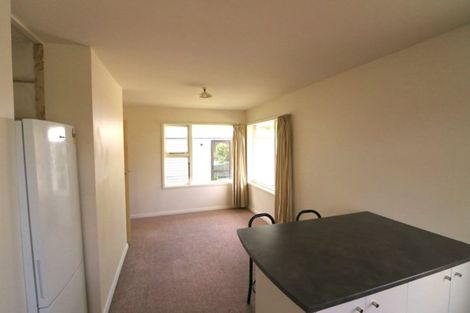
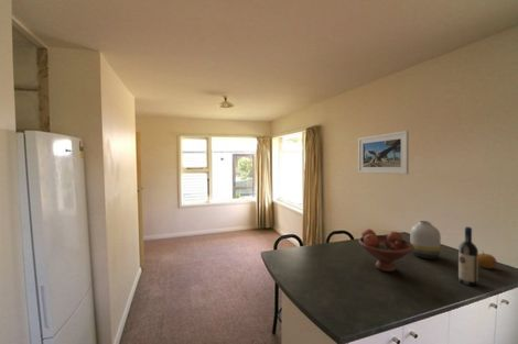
+ vase [409,220,442,259]
+ fruit bowl [357,228,414,273]
+ fruit [478,249,498,269]
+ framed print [357,130,410,176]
+ wine bottle [457,225,479,287]
